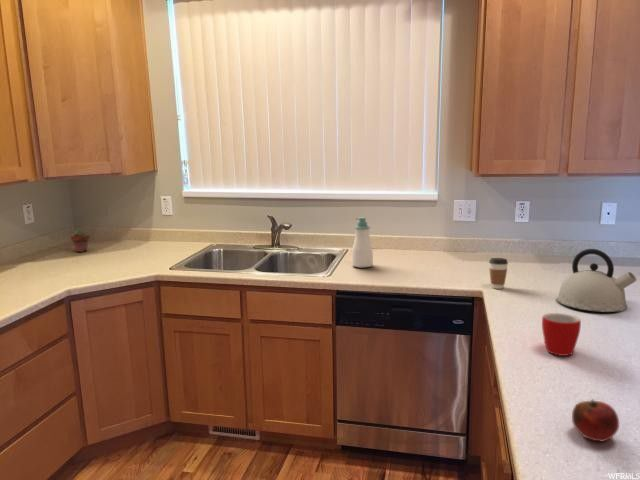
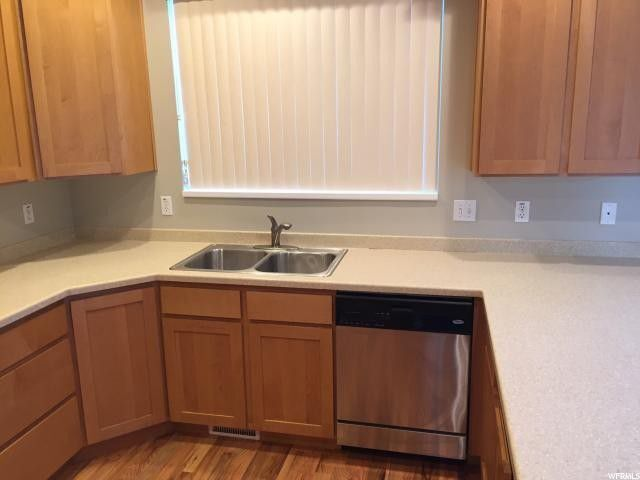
- potted succulent [70,228,90,253]
- coffee cup [488,257,509,290]
- mug [541,312,582,357]
- soap bottle [351,216,374,268]
- fruit [571,398,620,443]
- kettle [556,248,638,313]
